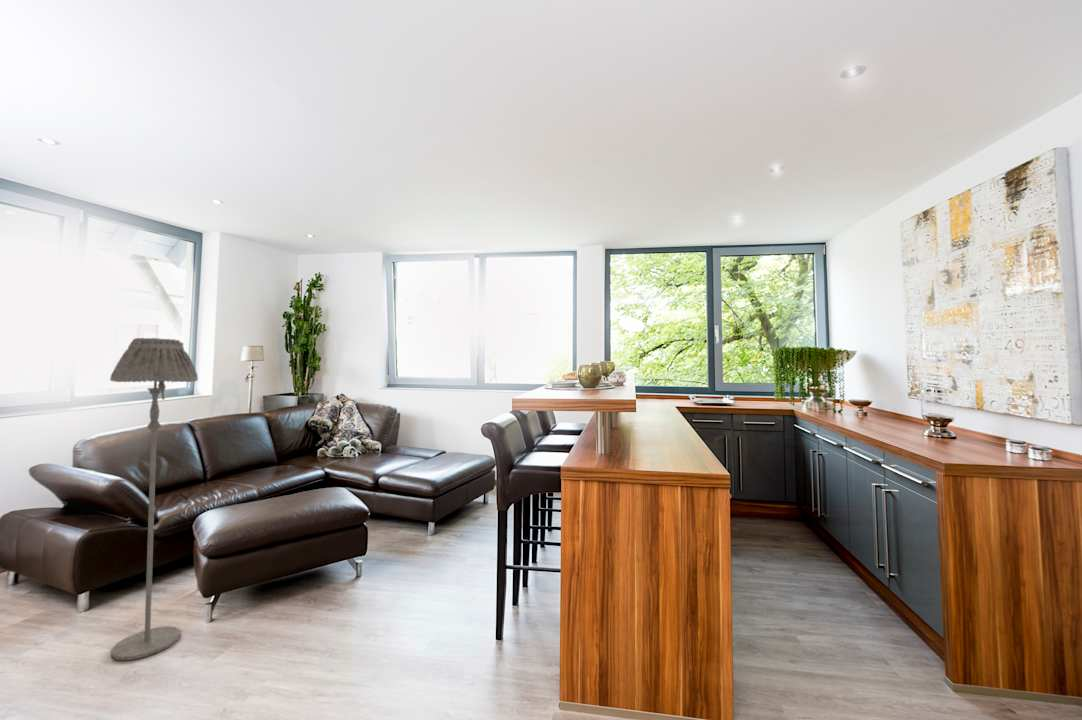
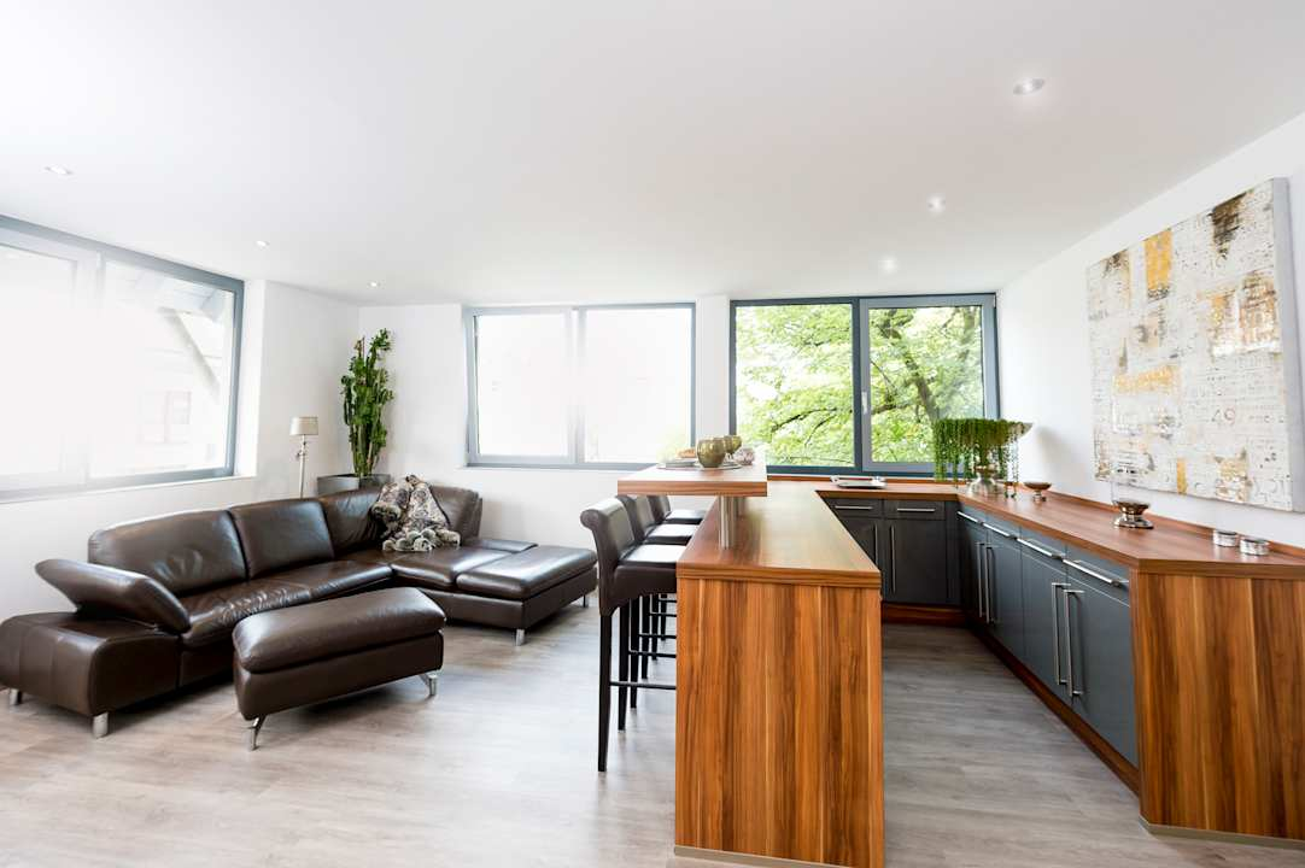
- floor lamp [109,337,199,661]
